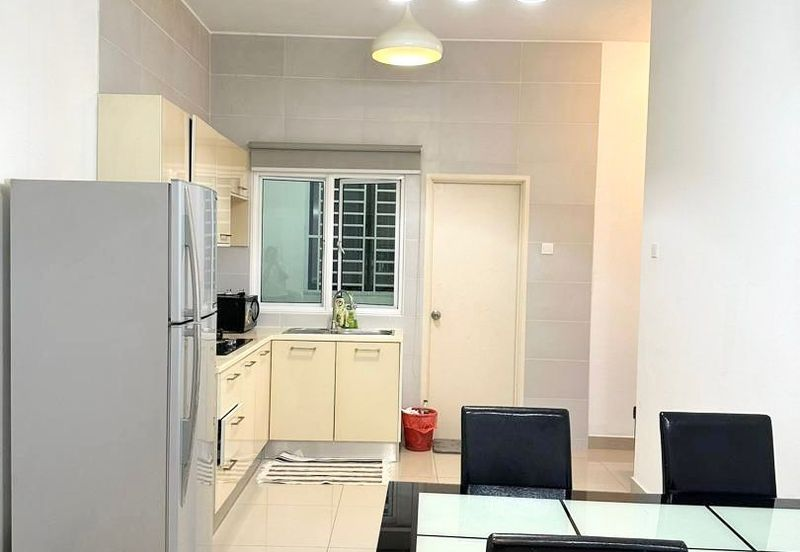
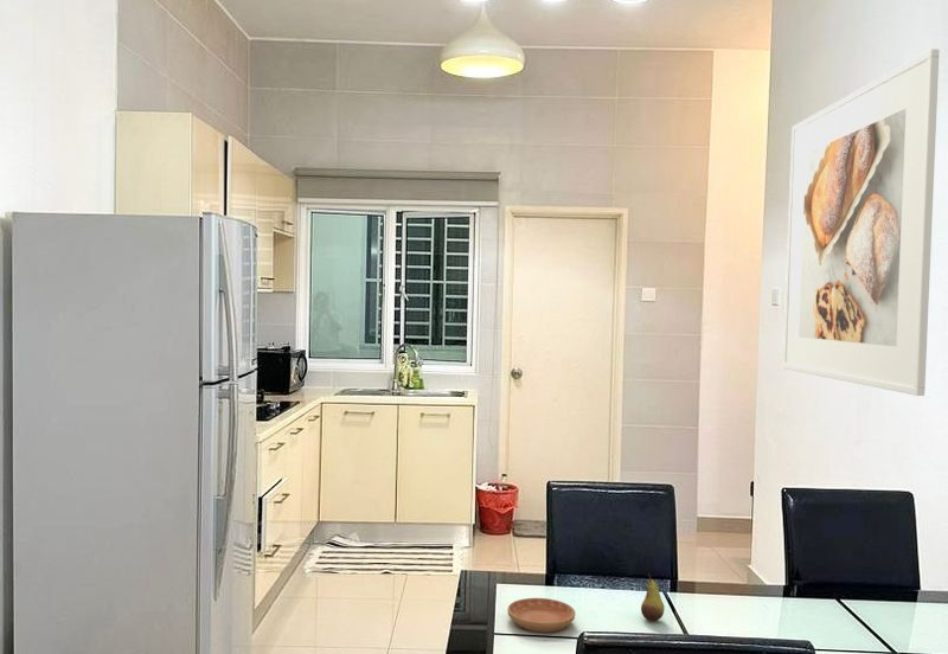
+ saucer [506,597,577,633]
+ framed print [782,47,940,397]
+ fruit [640,572,666,622]
